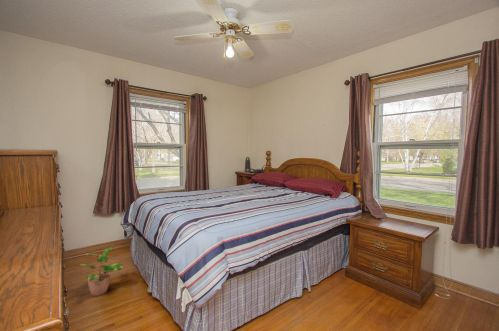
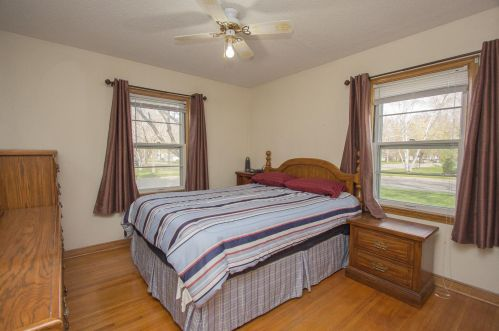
- potted plant [75,246,124,297]
